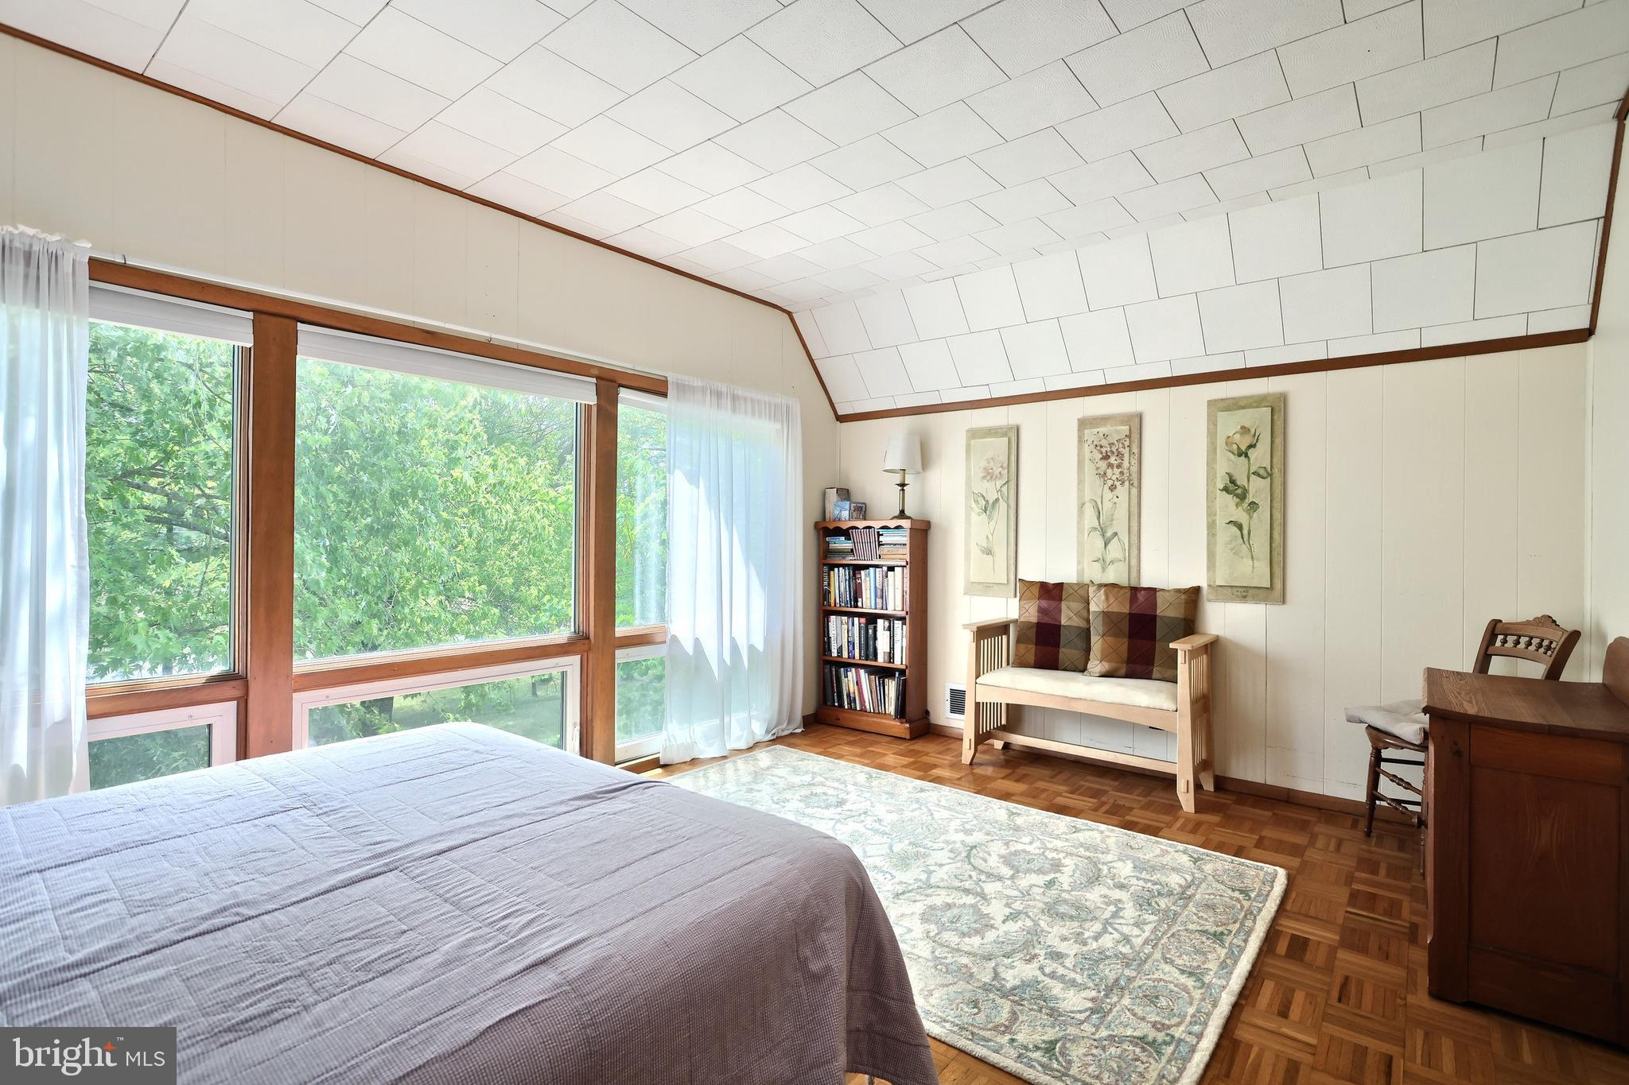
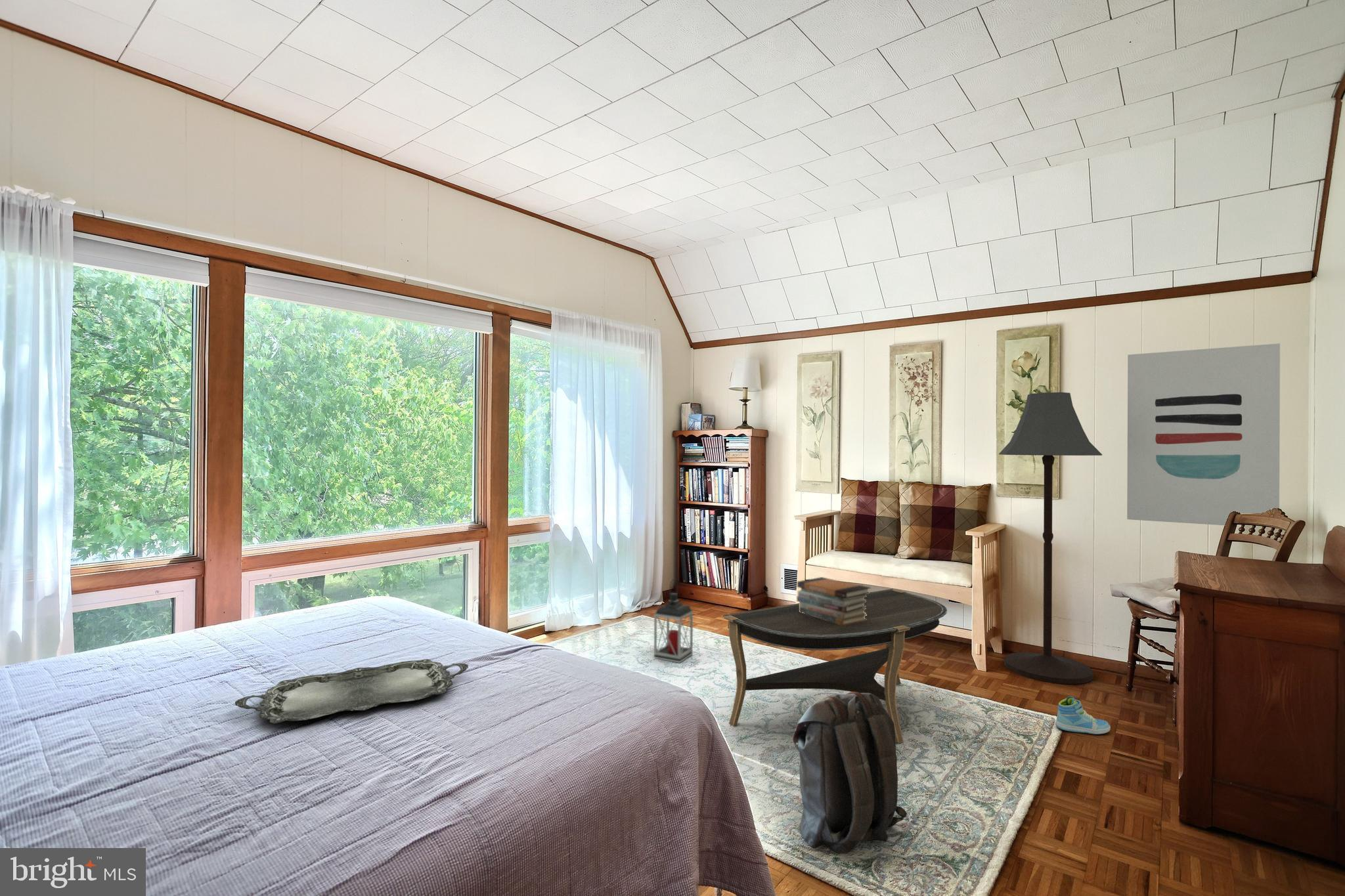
+ floor lamp [998,392,1103,685]
+ wall art [1126,343,1281,528]
+ book stack [796,576,871,626]
+ serving tray [234,658,469,724]
+ sneaker [1055,696,1111,735]
+ backpack [793,692,908,854]
+ coffee table [722,588,948,744]
+ lantern [653,578,694,664]
